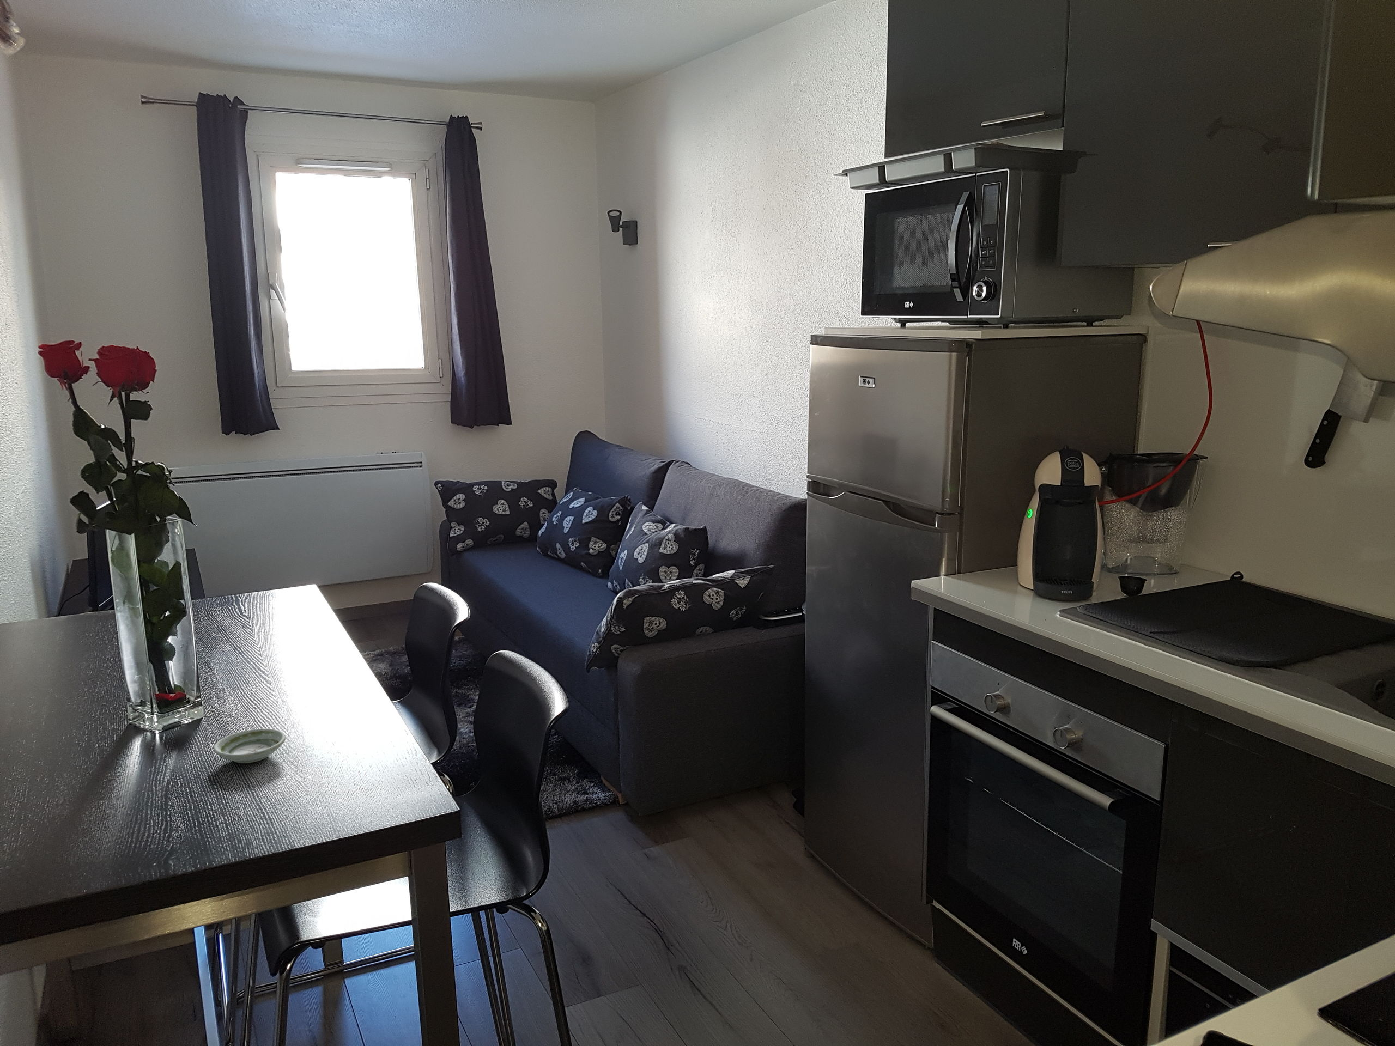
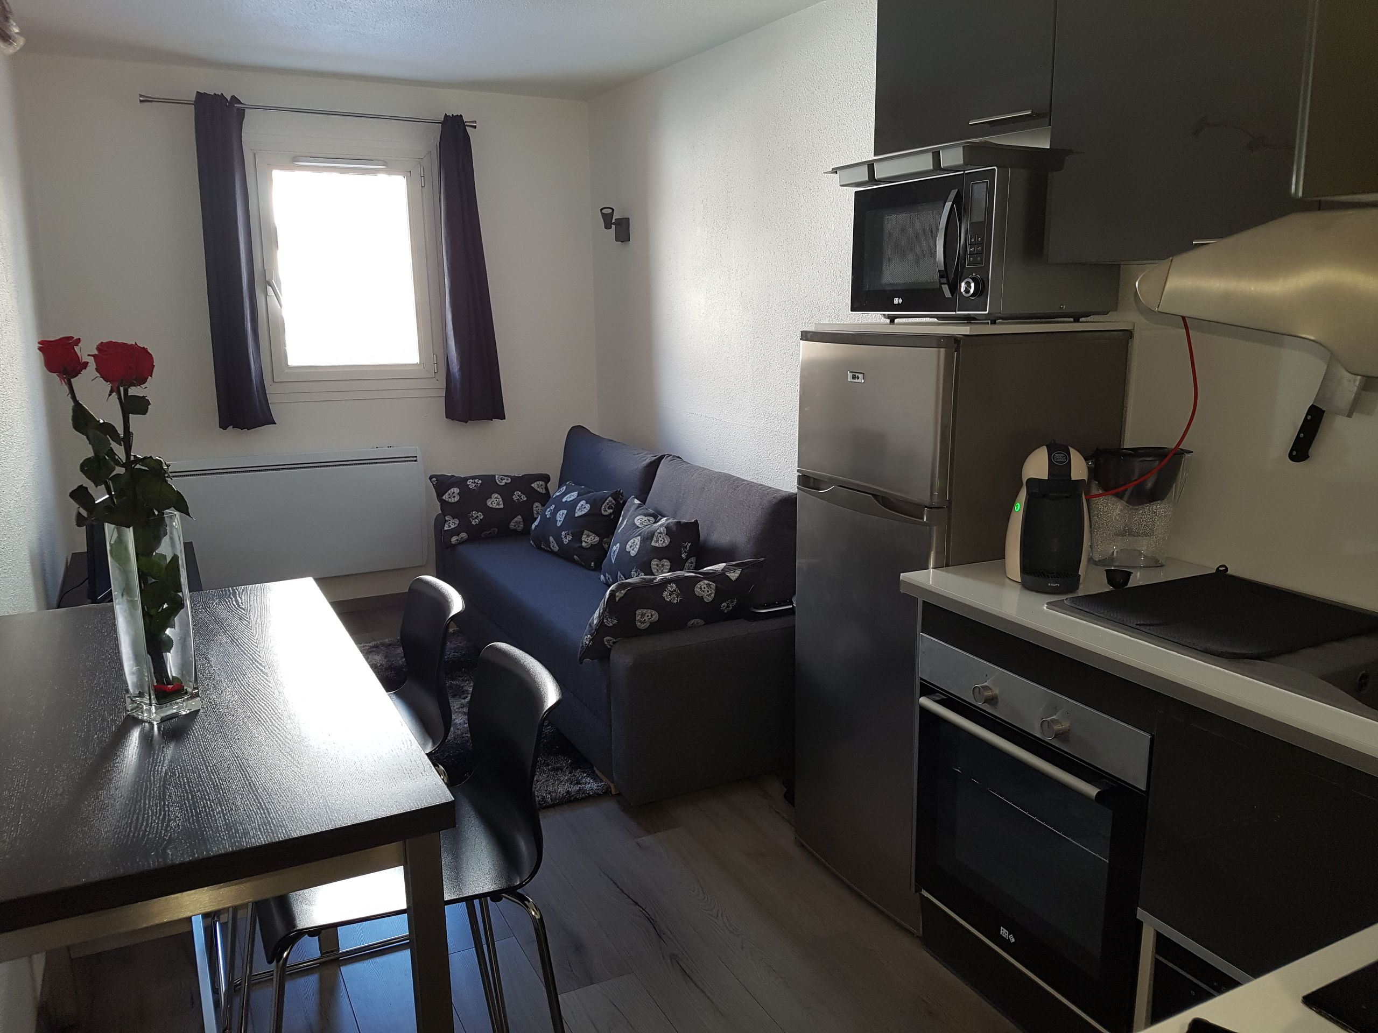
- saucer [213,728,286,764]
